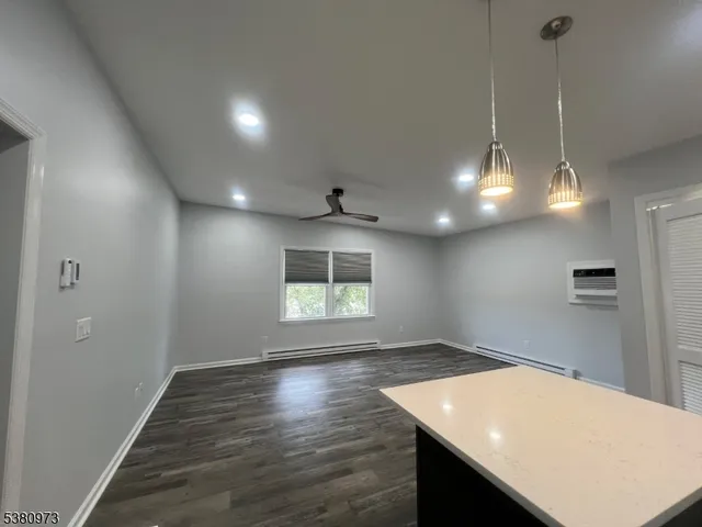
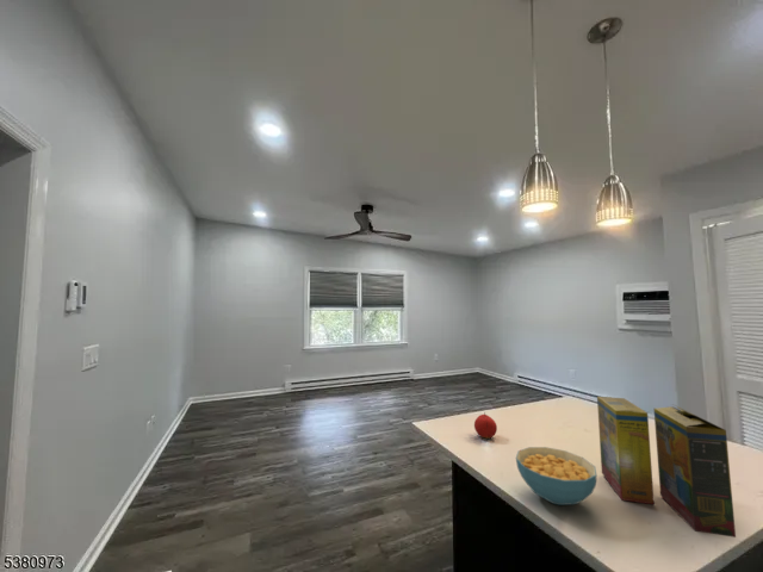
+ cereal bowl [515,446,597,506]
+ fruit [473,411,498,440]
+ cereal box [596,396,737,539]
